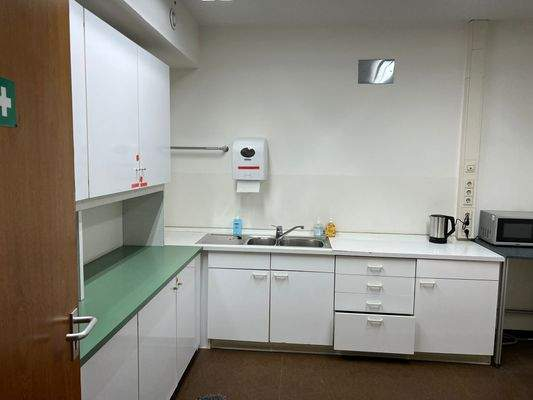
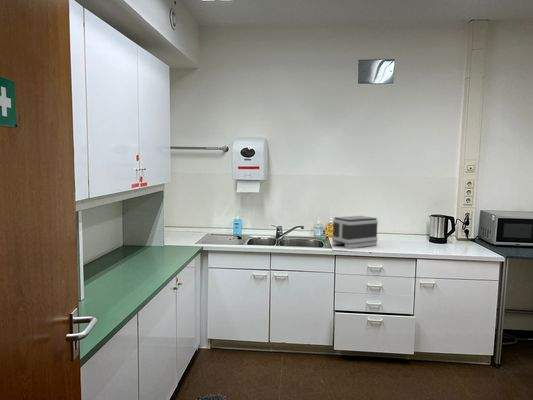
+ toaster [331,215,379,250]
